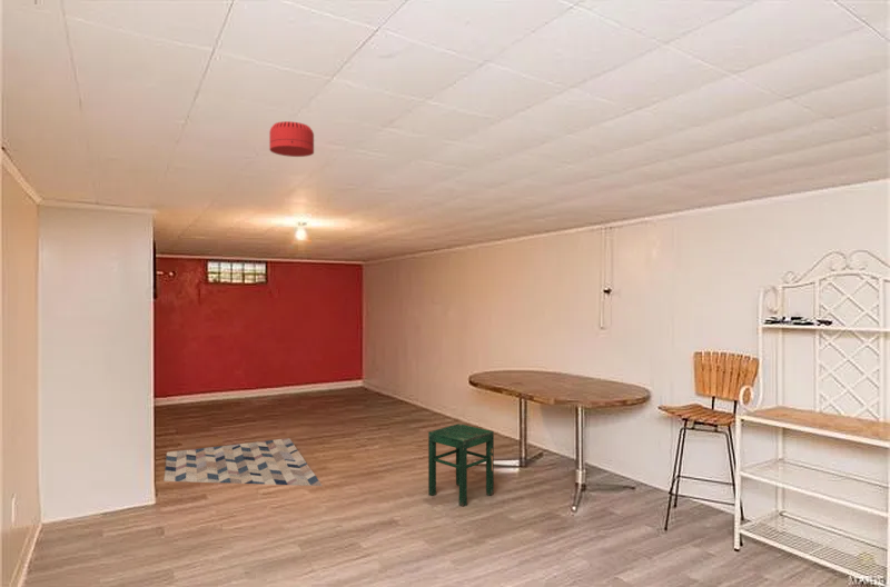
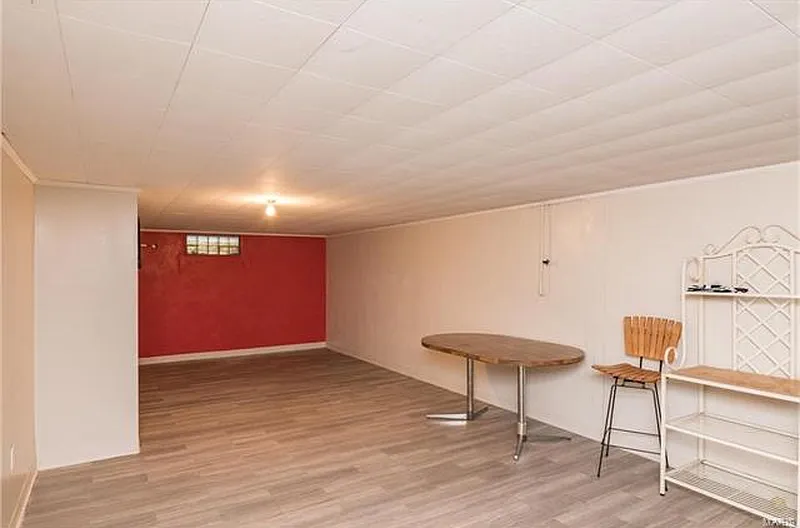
- stool [427,422,495,508]
- rug [162,437,323,487]
- smoke detector [268,120,315,158]
